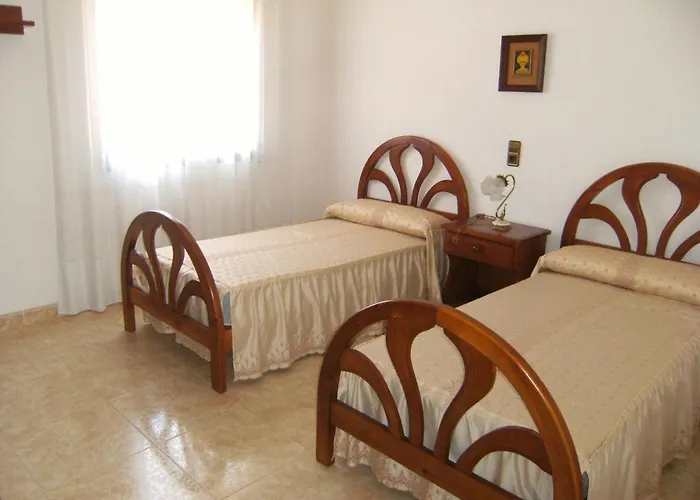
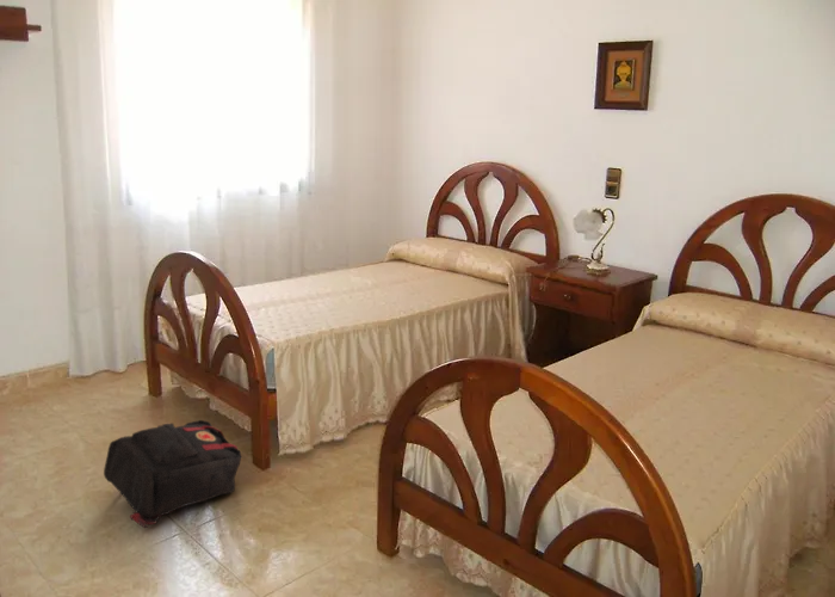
+ backpack [103,419,242,529]
